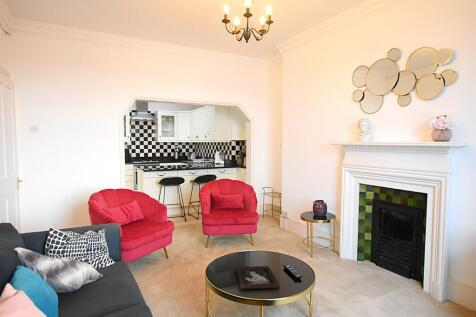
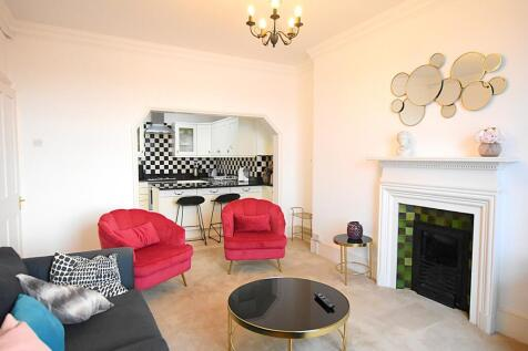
- decorative tray [234,265,281,291]
